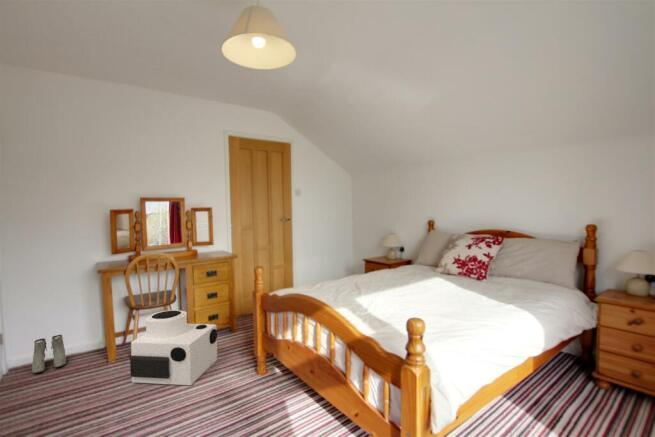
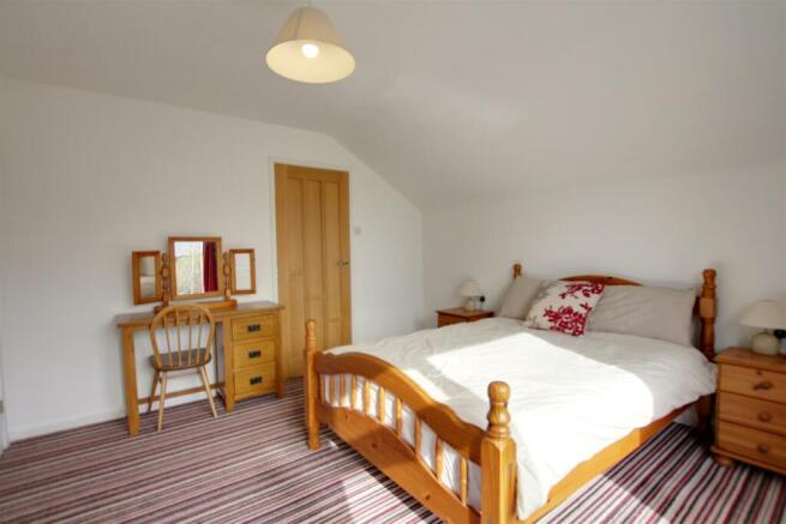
- action camera [129,309,218,386]
- boots [31,334,67,374]
